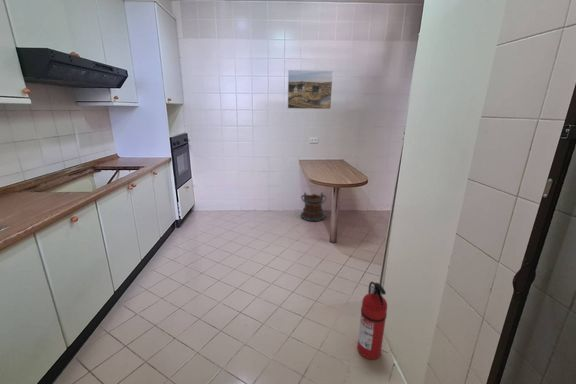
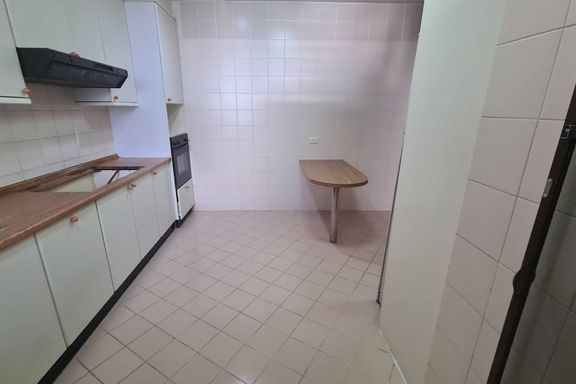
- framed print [287,69,334,110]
- bucket [300,191,327,222]
- fire extinguisher [356,281,388,360]
